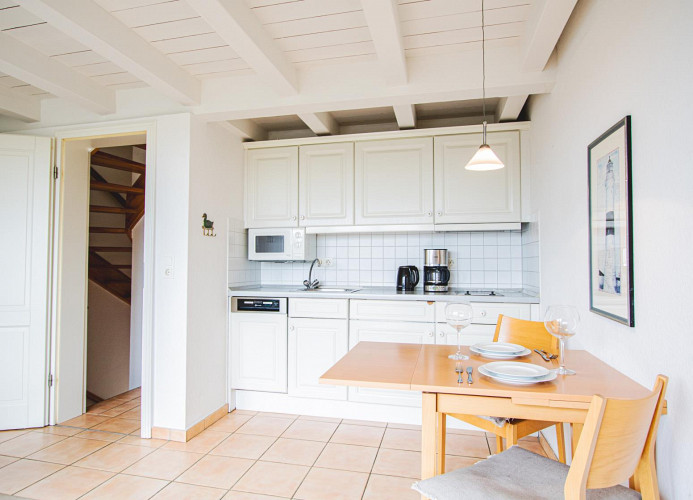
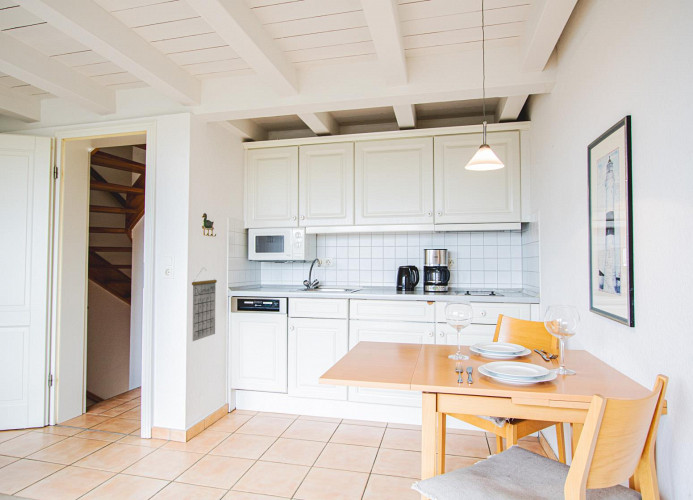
+ calendar [191,267,218,342]
